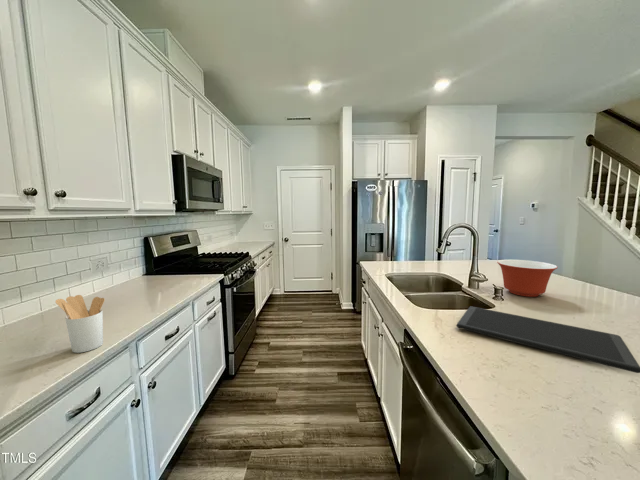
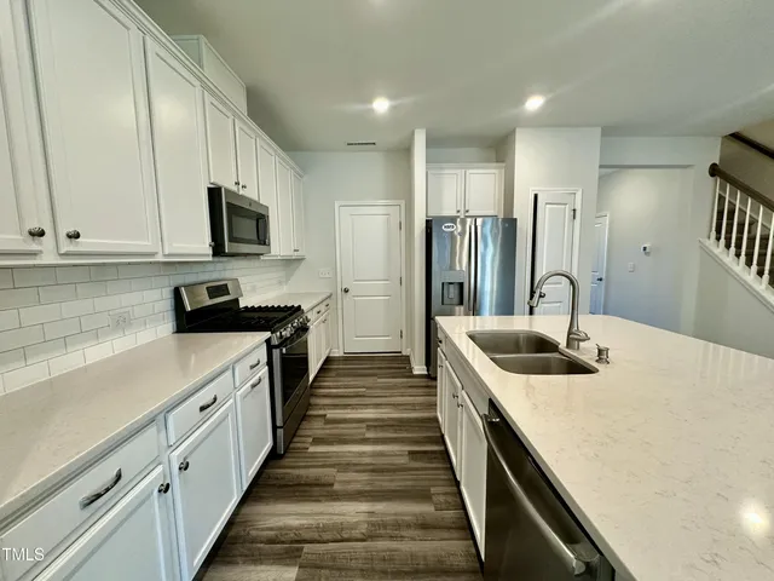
- utensil holder [54,294,106,354]
- mixing bowl [496,259,558,298]
- cutting board [456,305,640,374]
